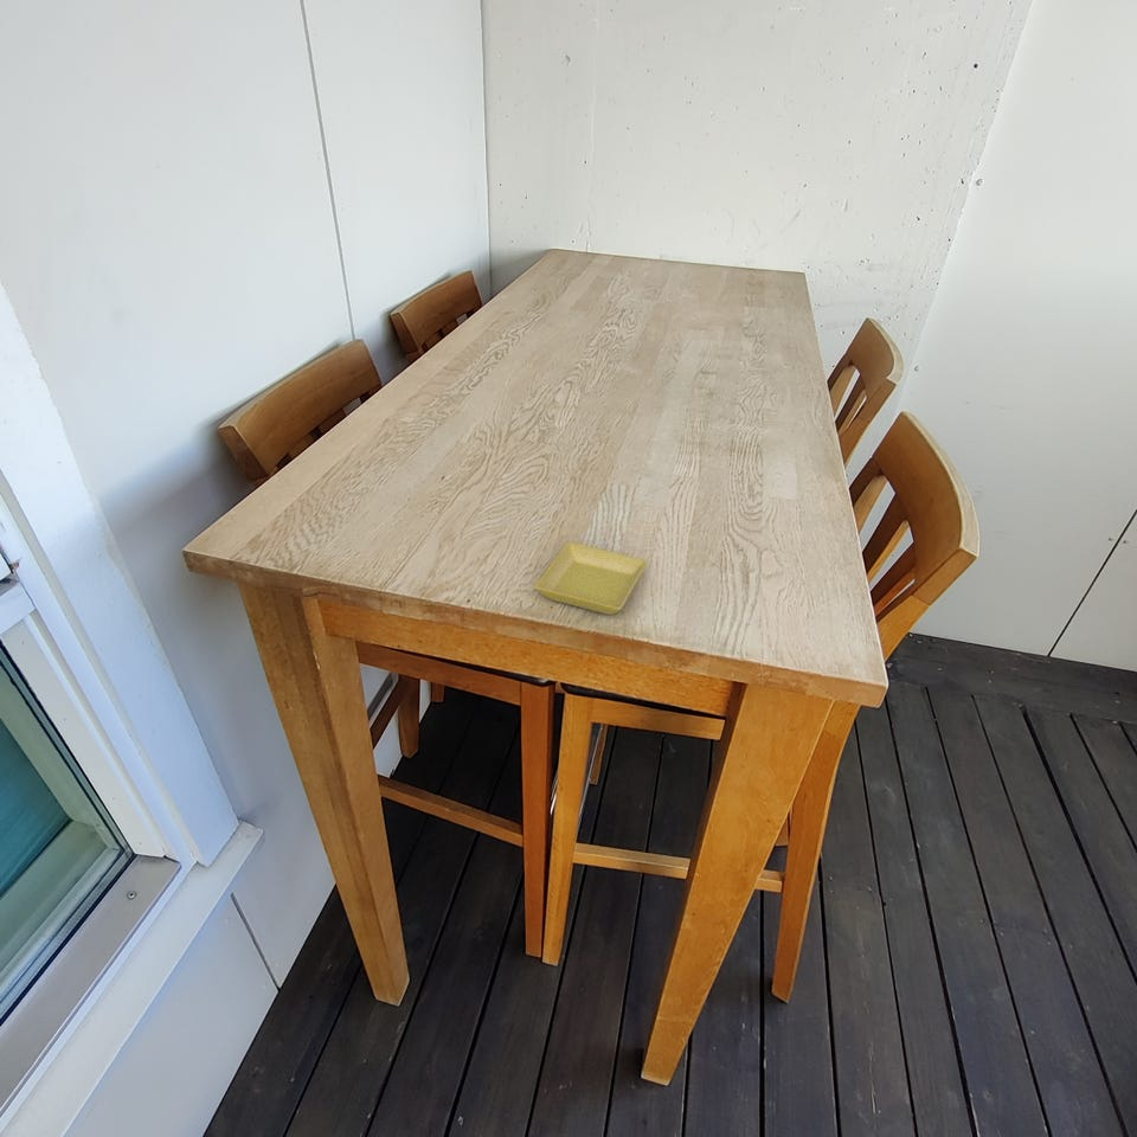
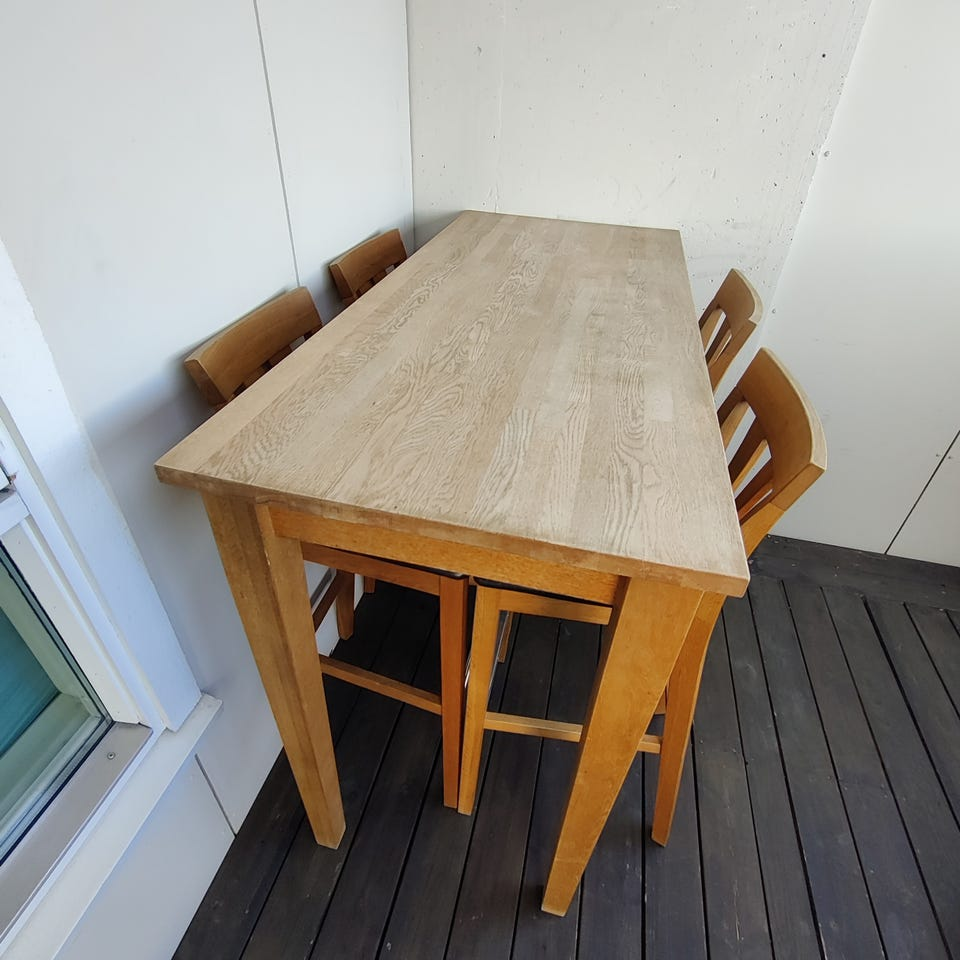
- saucer [534,541,648,616]
